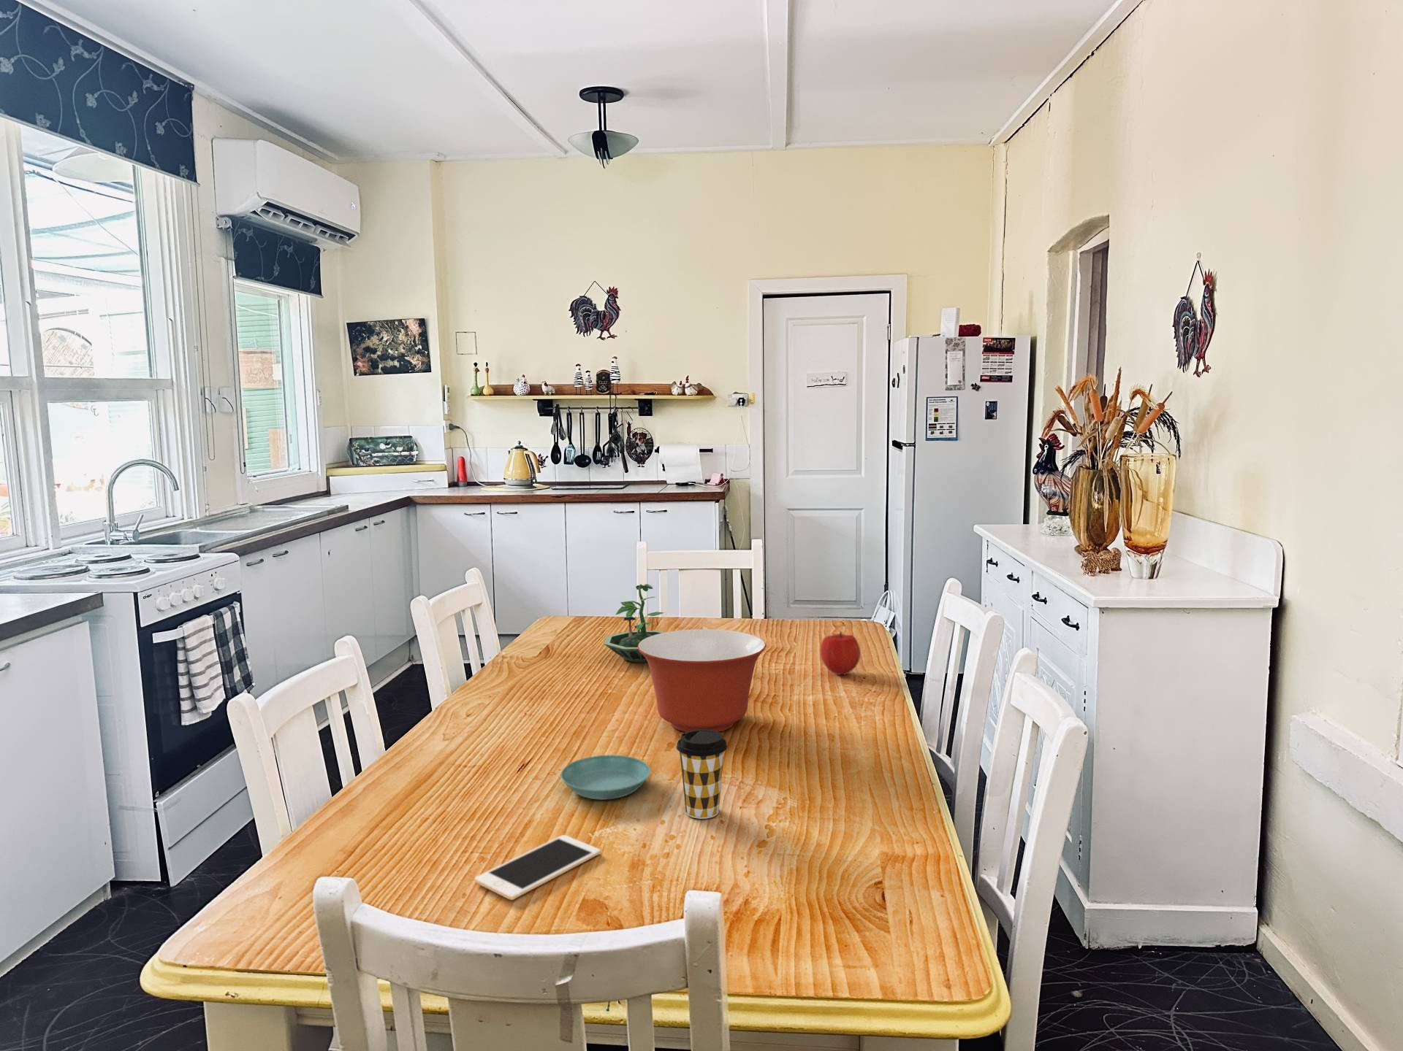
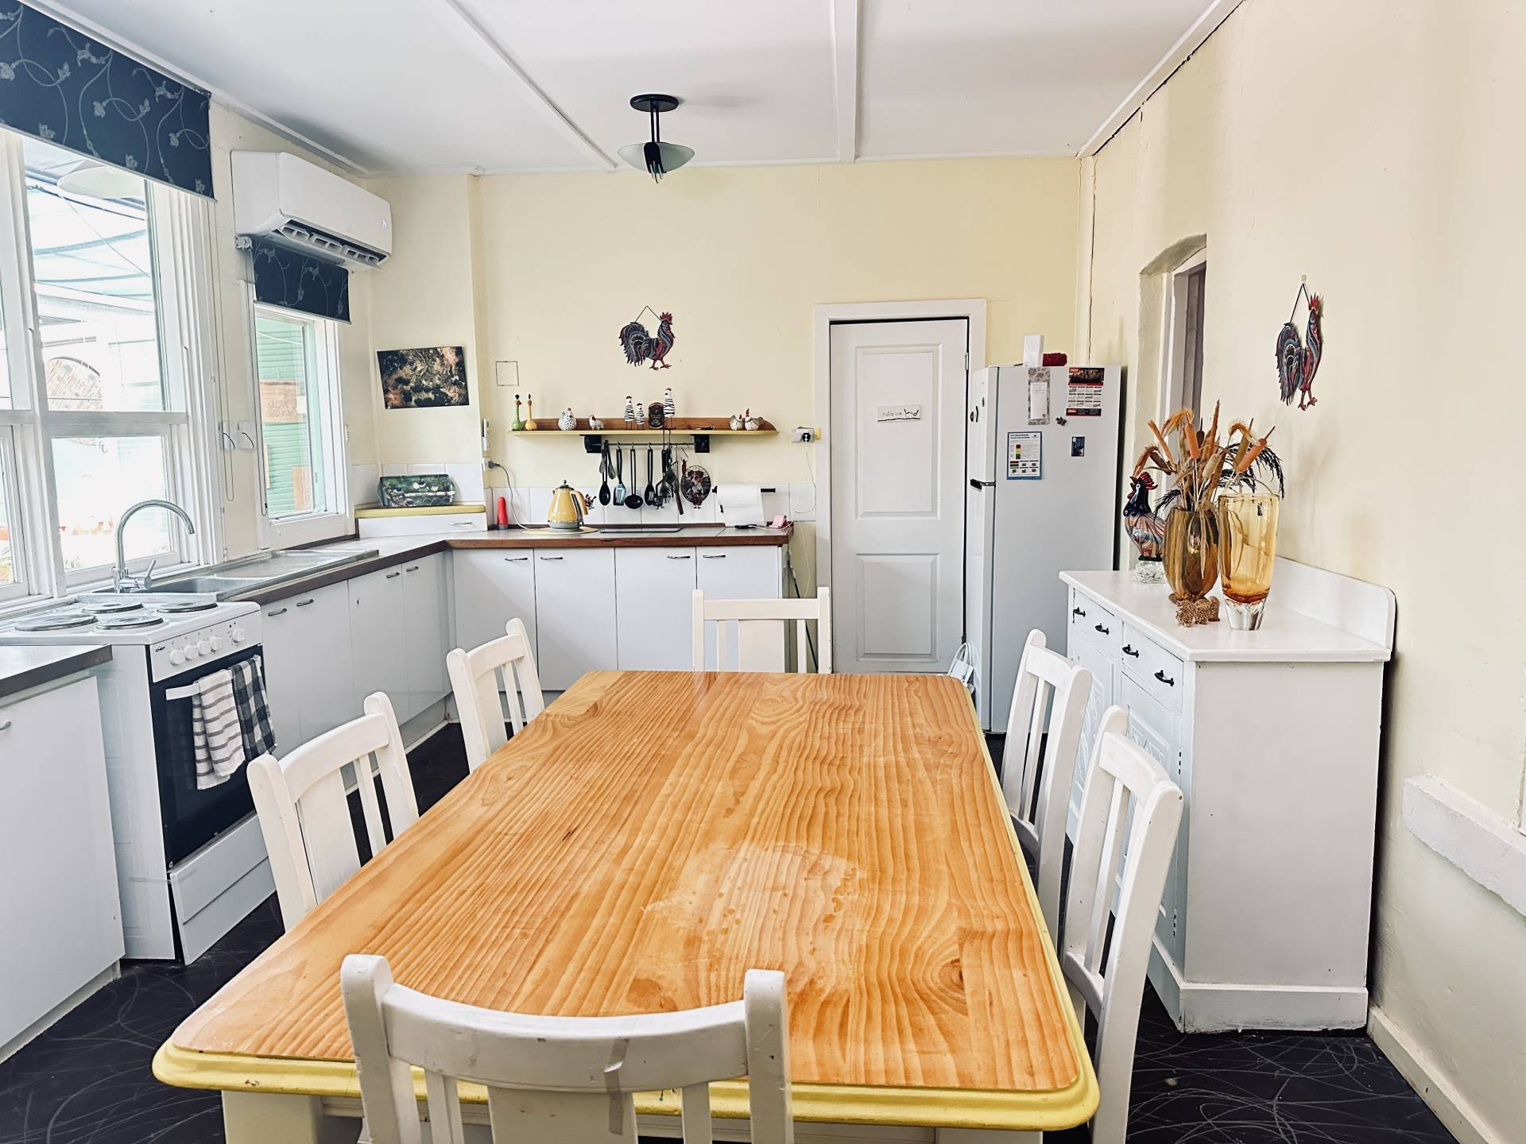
- saucer [560,754,651,800]
- mixing bowl [637,628,767,732]
- coffee cup [676,729,728,819]
- cell phone [474,835,601,901]
- fruit [820,630,862,676]
- terrarium [603,583,666,662]
